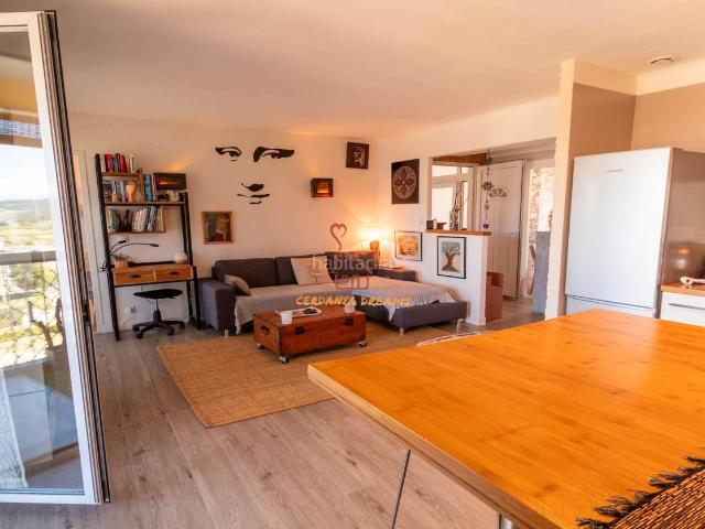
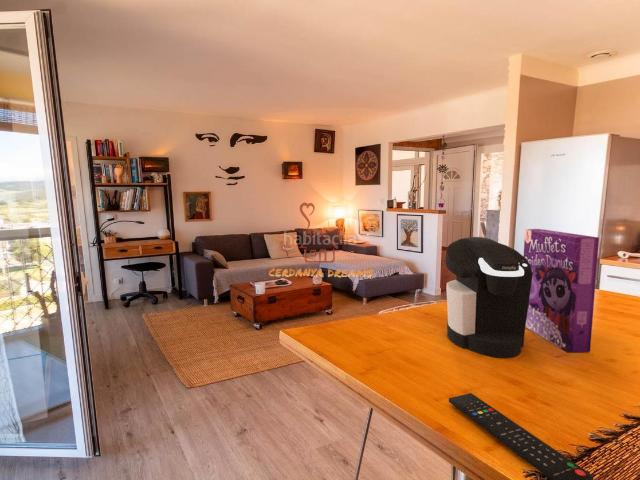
+ remote control [448,392,595,480]
+ cereal box [523,228,600,353]
+ coffee maker [444,236,533,359]
